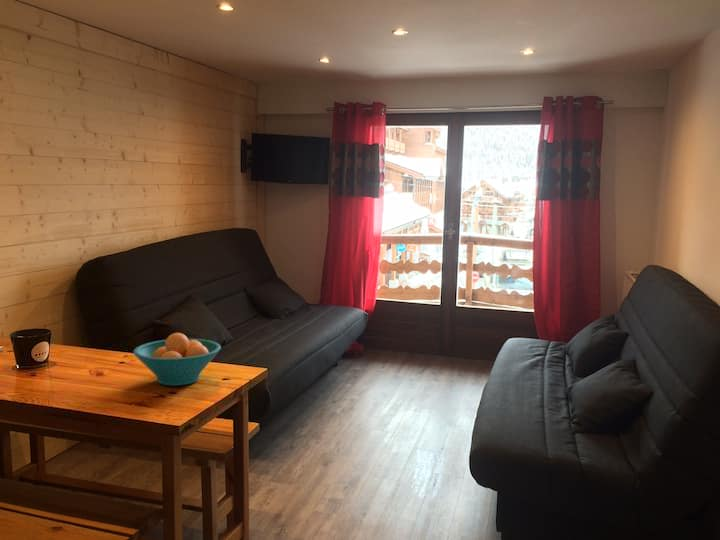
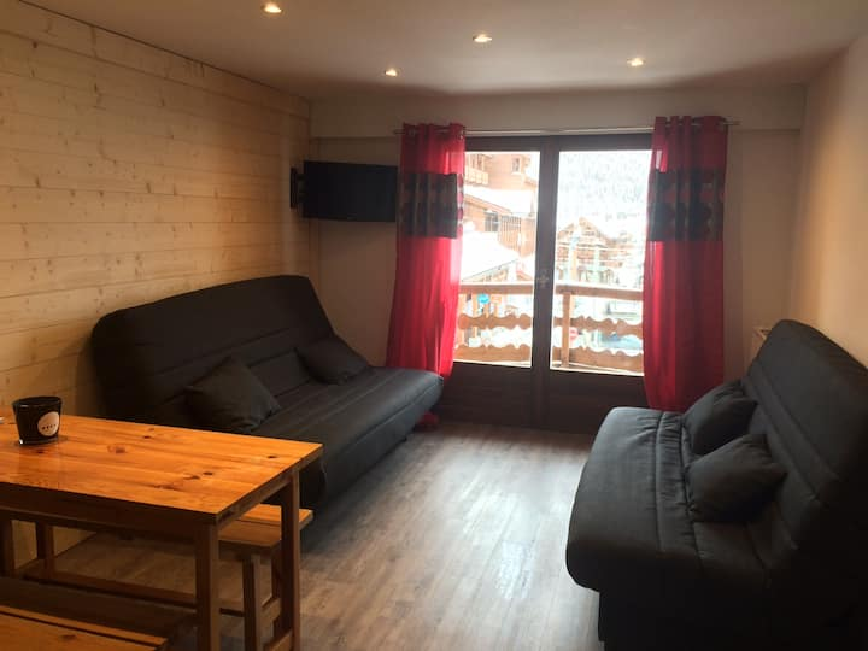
- fruit bowl [132,332,222,387]
